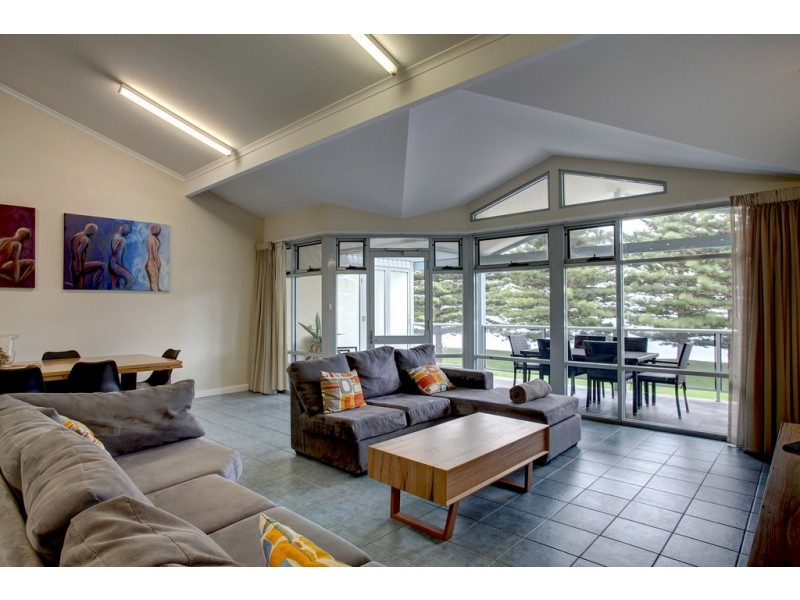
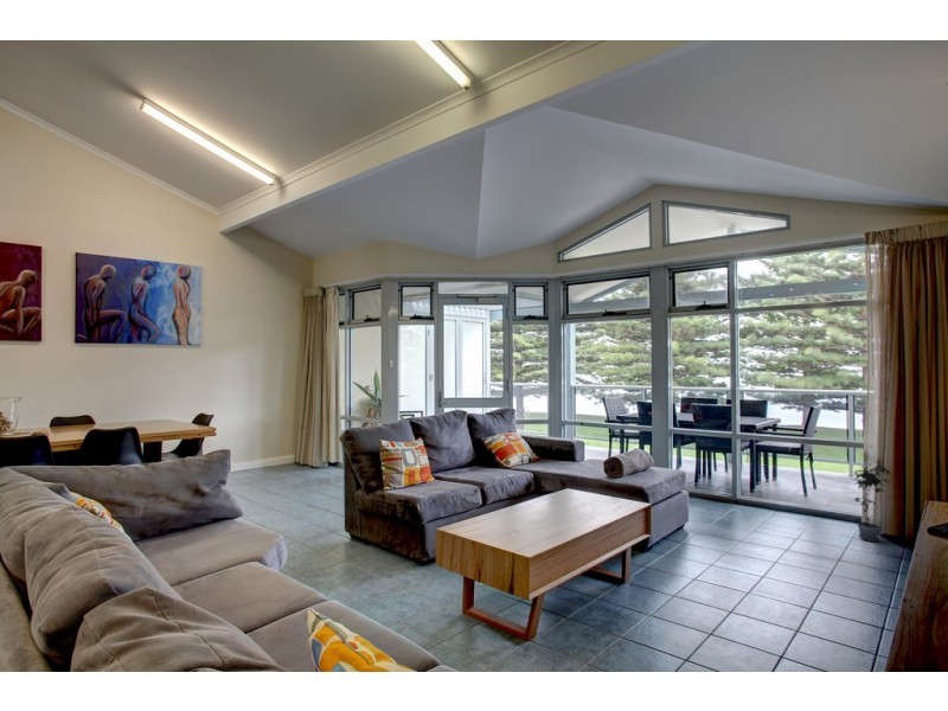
+ potted plant [851,460,891,543]
